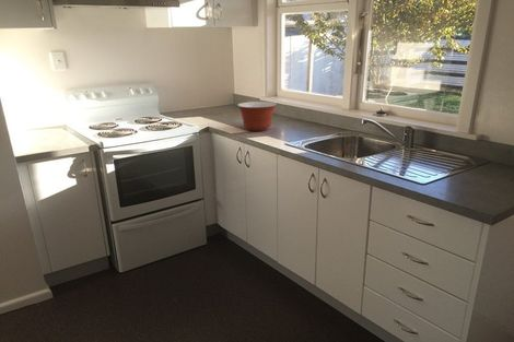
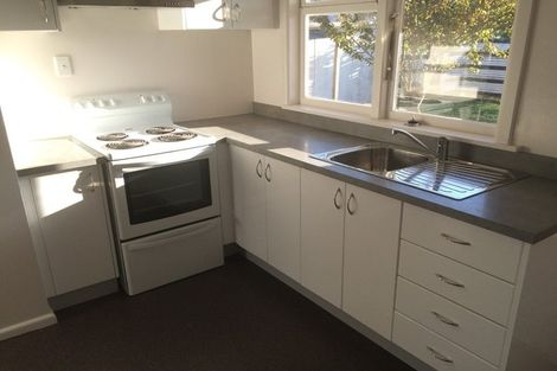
- mixing bowl [236,101,278,132]
